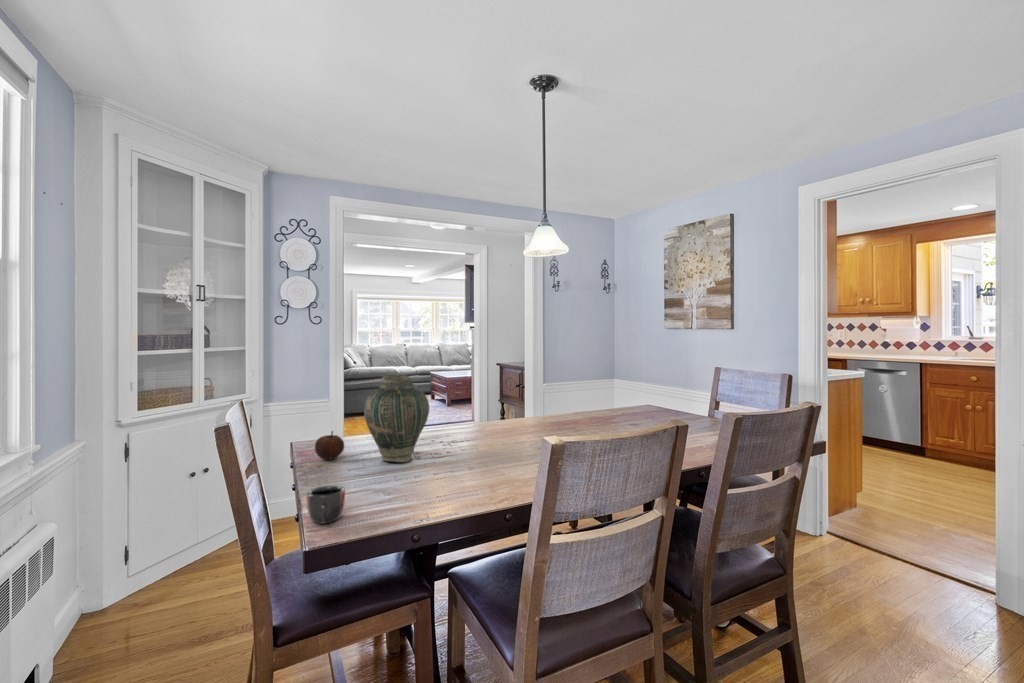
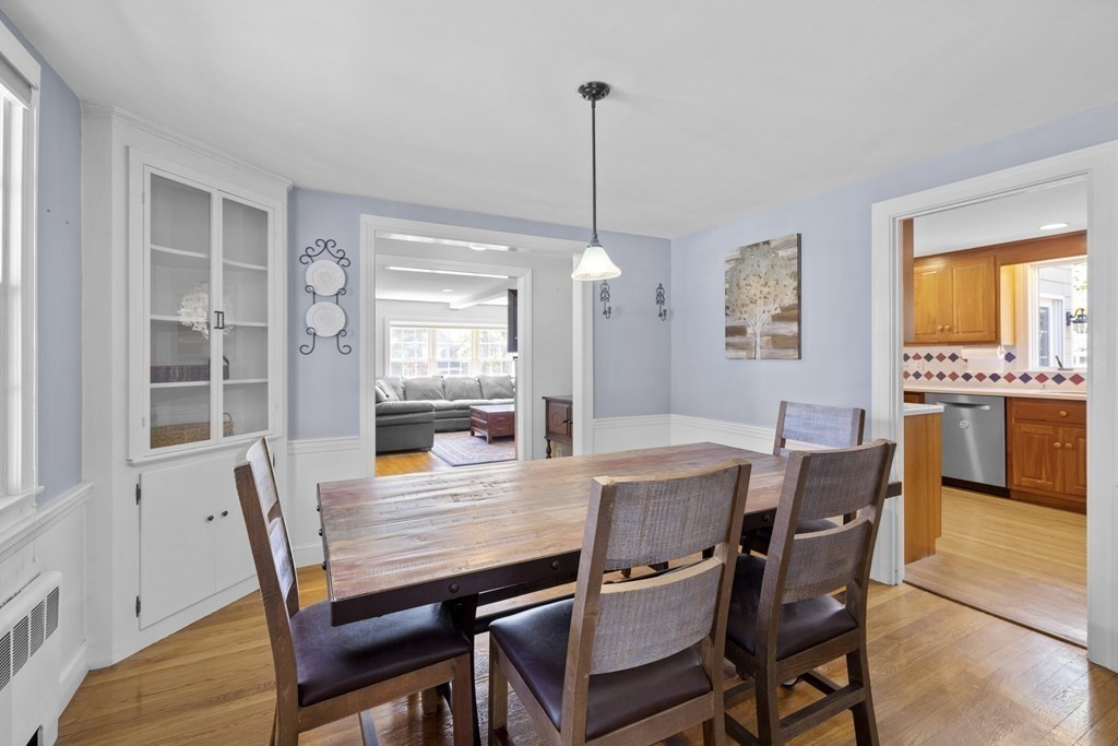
- fruit [314,430,345,461]
- vase [363,374,431,463]
- mug [305,485,346,525]
